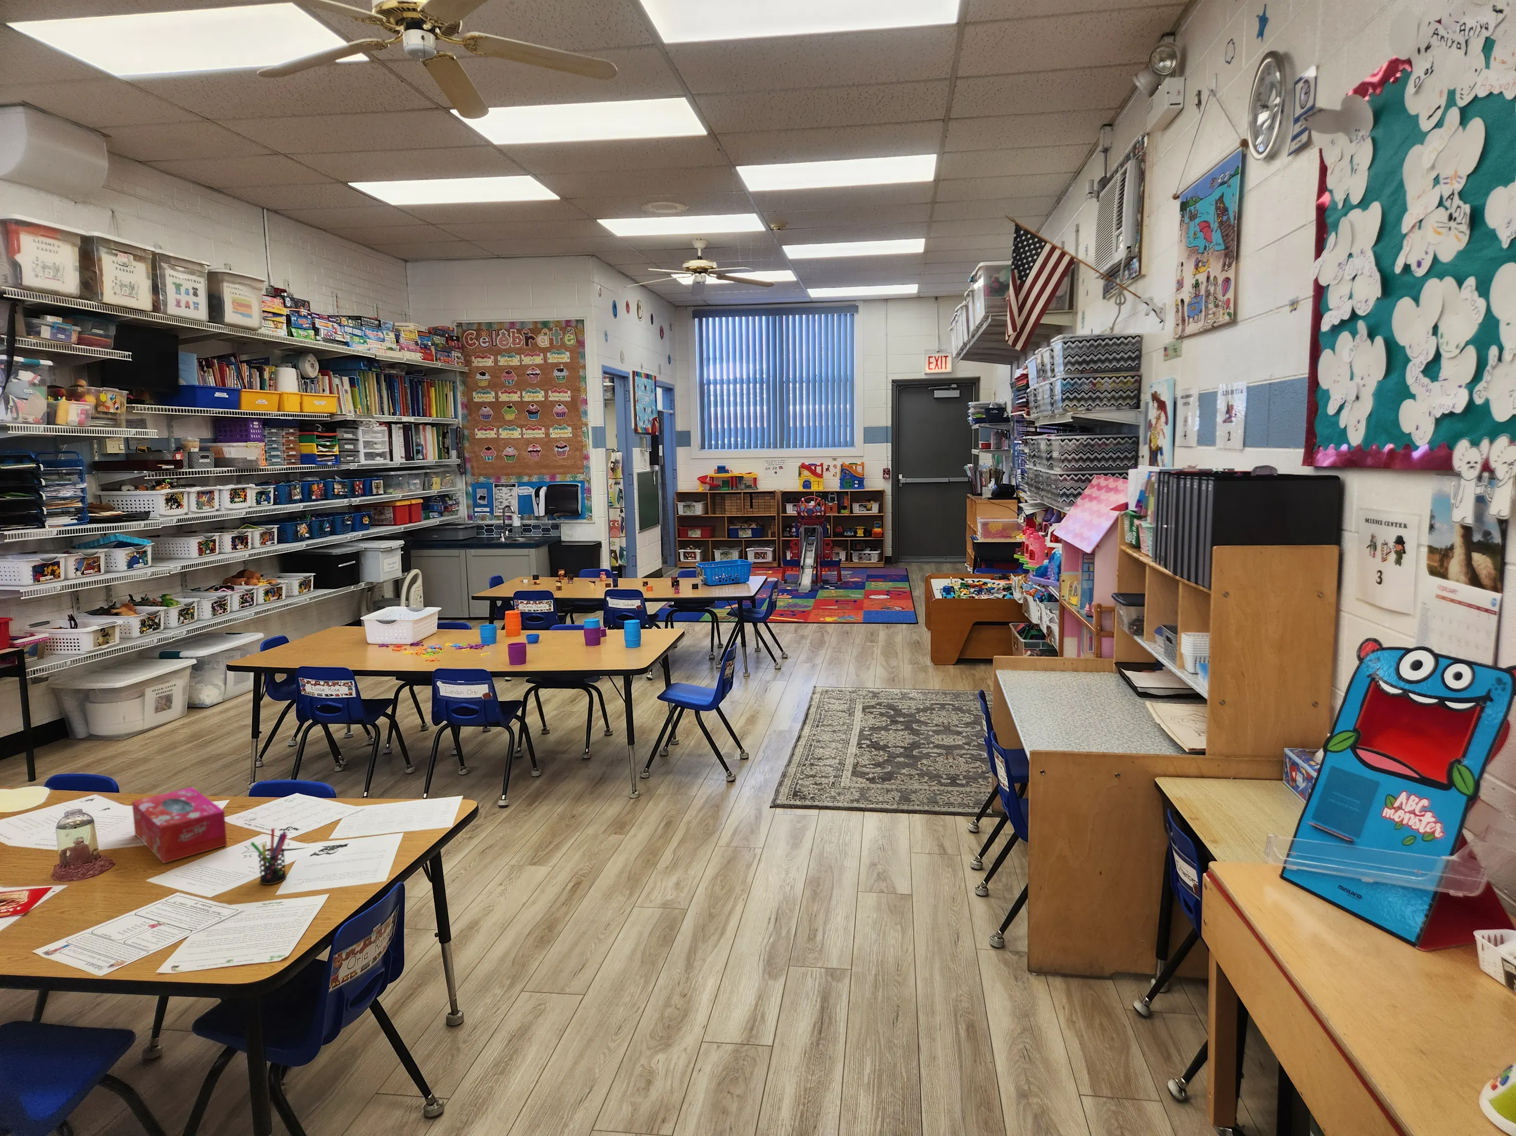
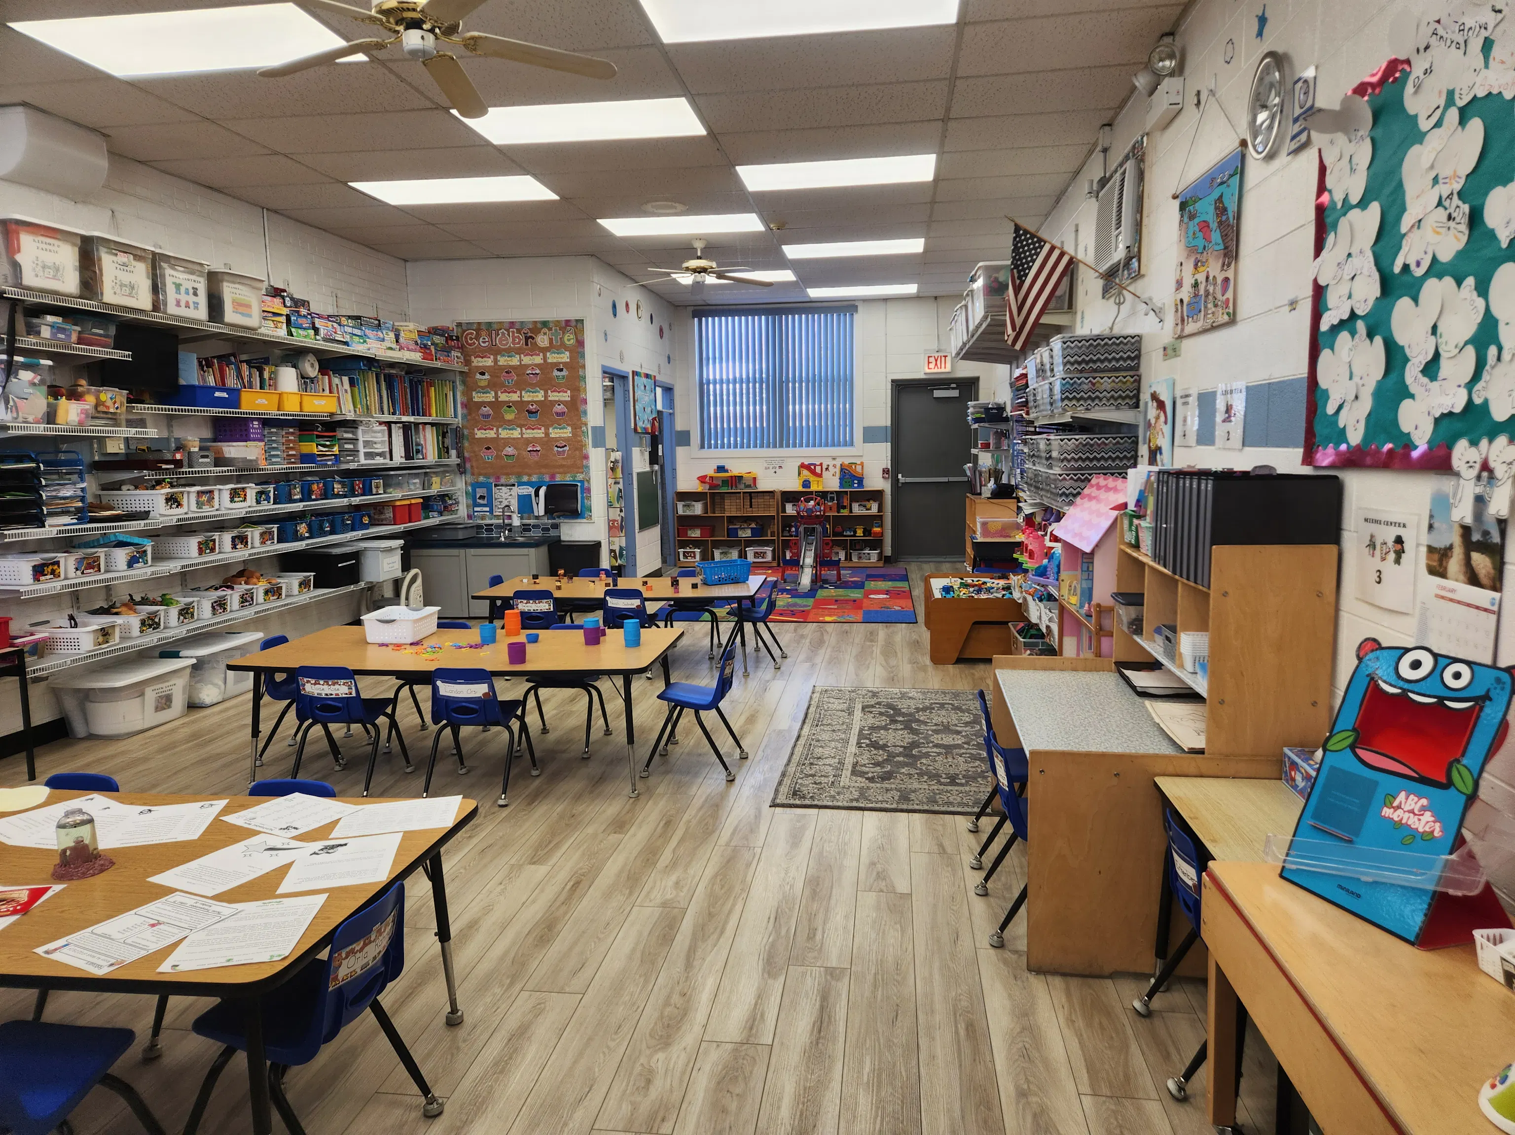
- tissue box [131,786,228,864]
- pen holder [249,828,288,885]
